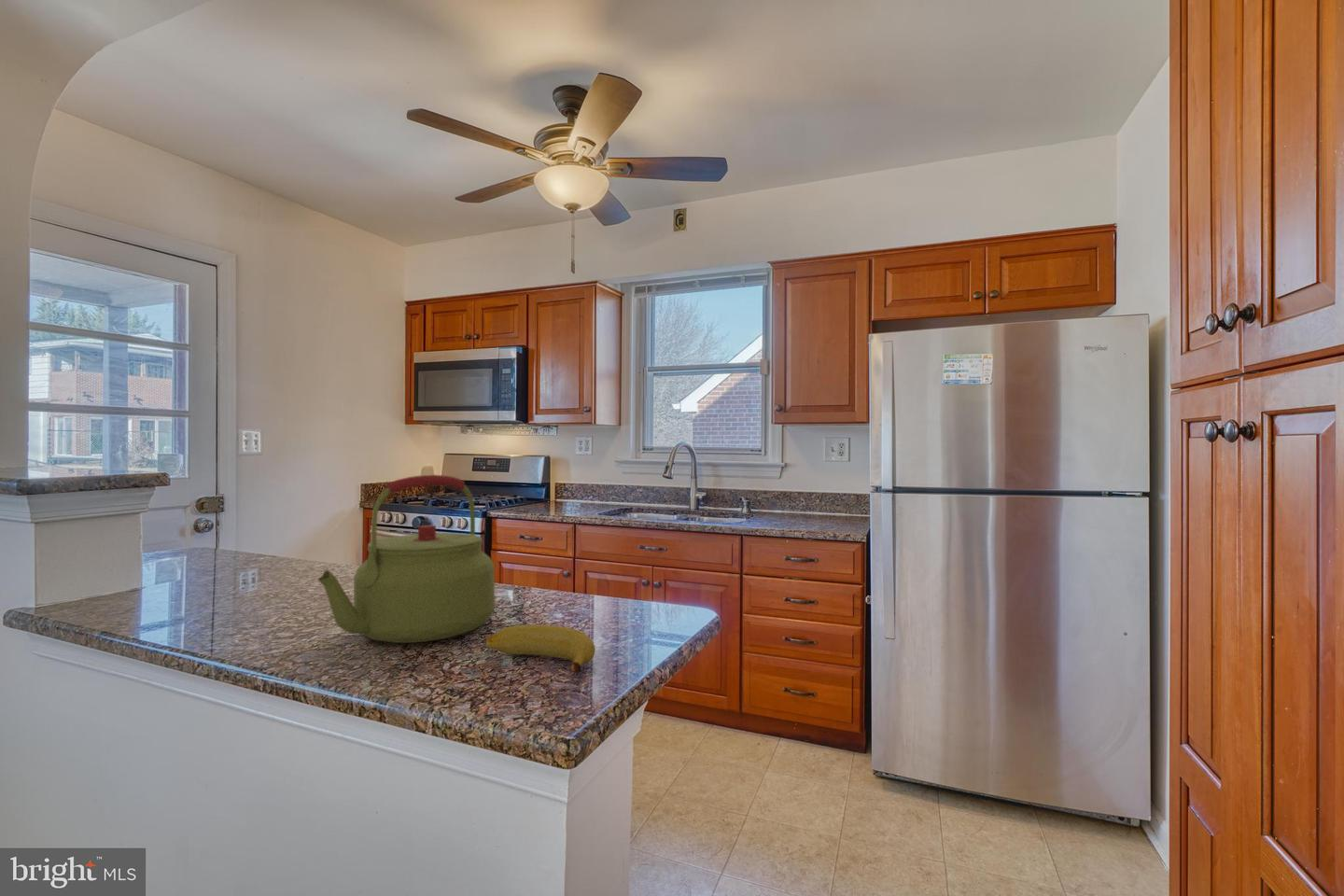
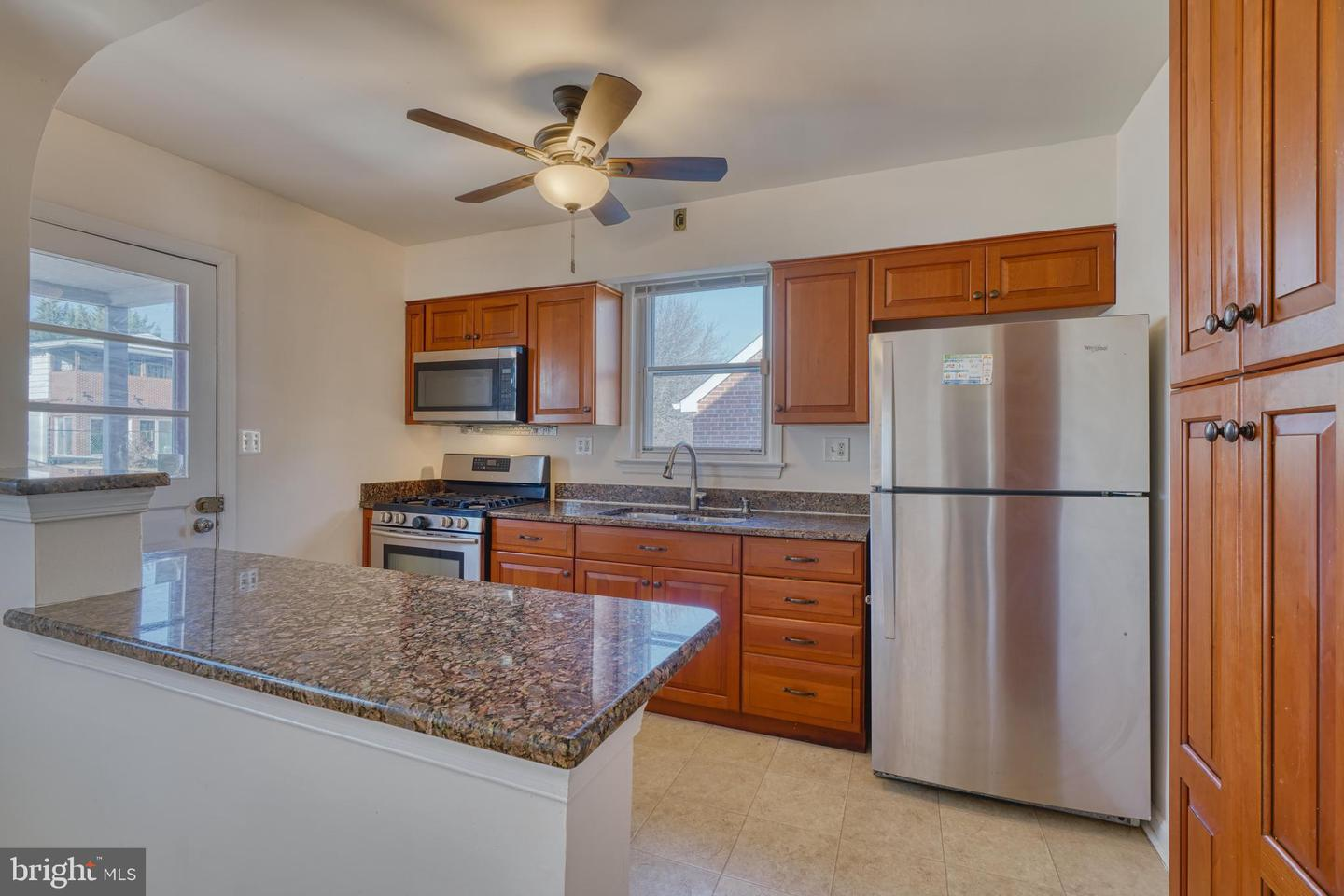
- kettle [316,474,496,644]
- banana [484,624,595,674]
